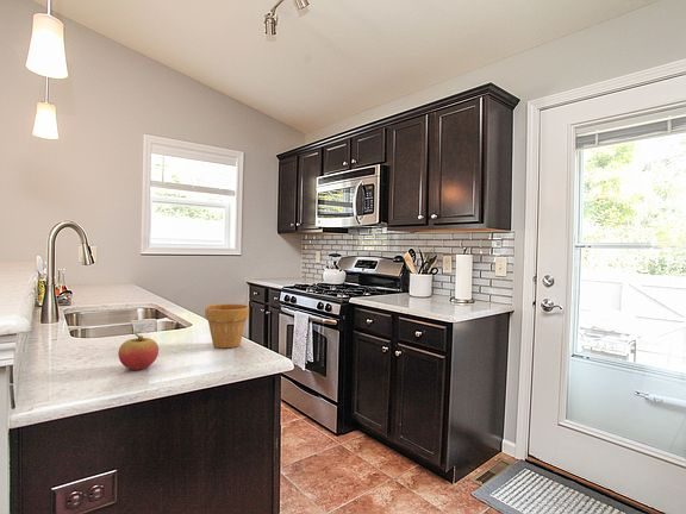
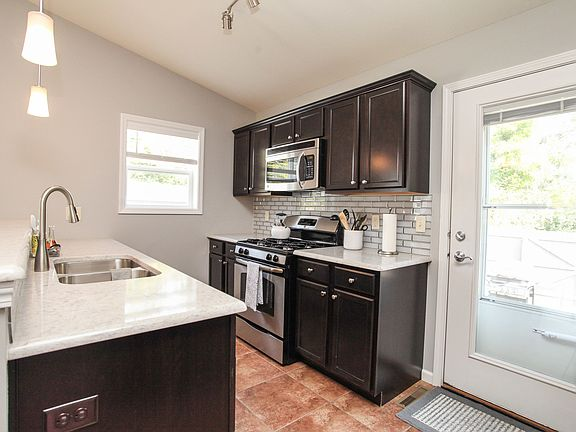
- flower pot [204,303,250,349]
- fruit [117,328,160,371]
